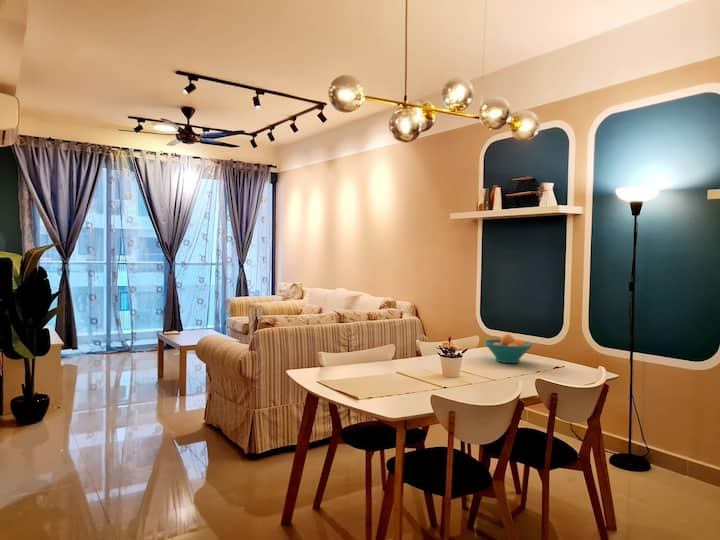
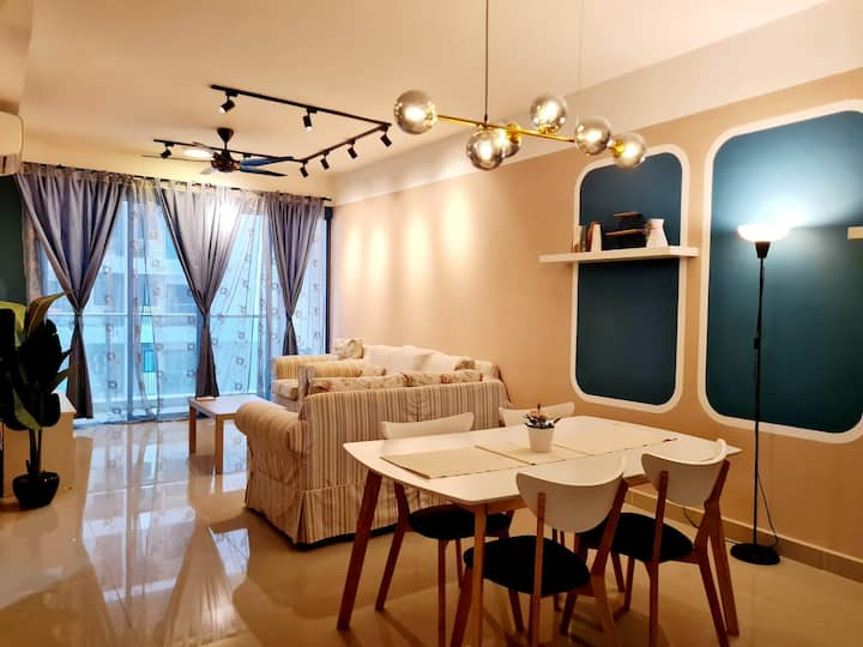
- fruit bowl [483,333,534,364]
